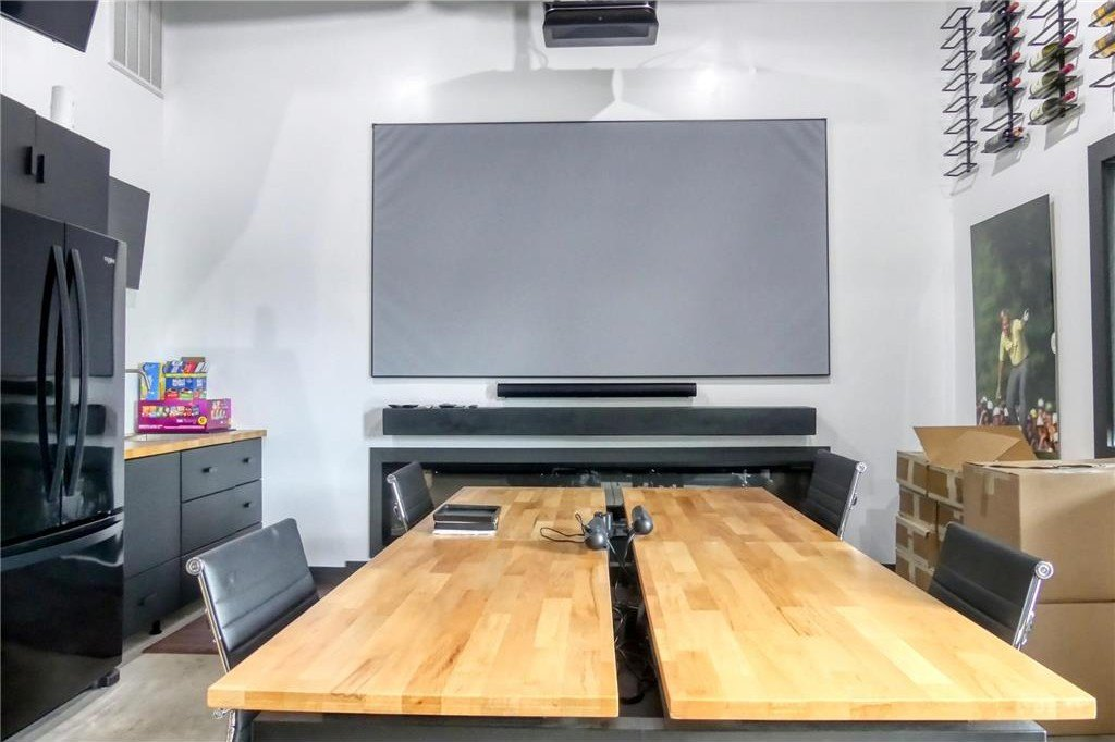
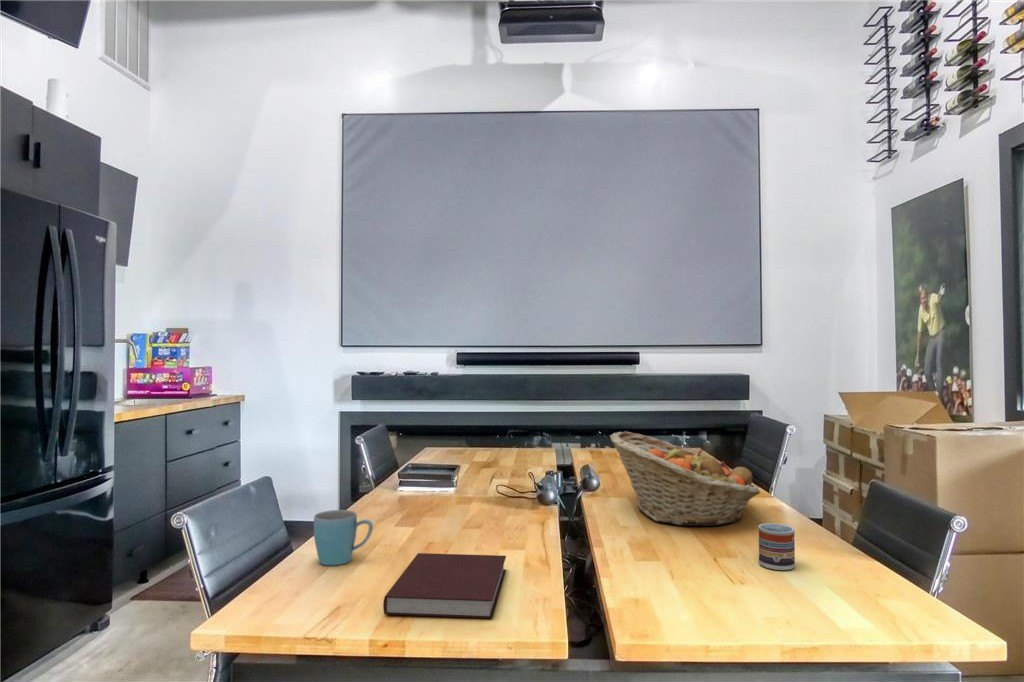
+ mug [313,509,374,567]
+ cup [757,522,796,571]
+ fruit basket [609,430,761,527]
+ notebook [382,552,507,619]
